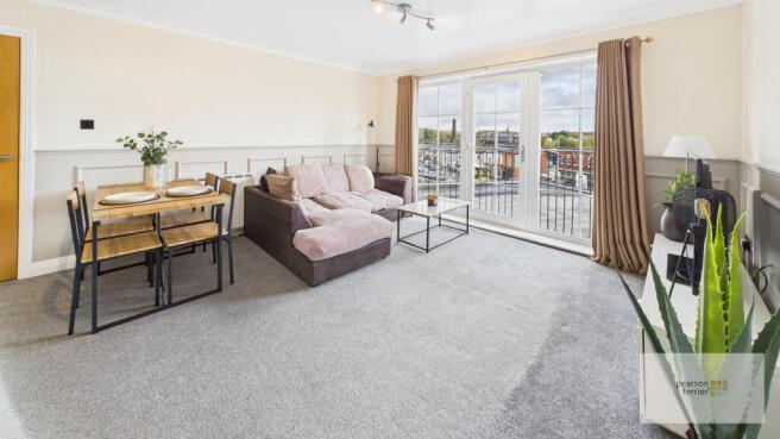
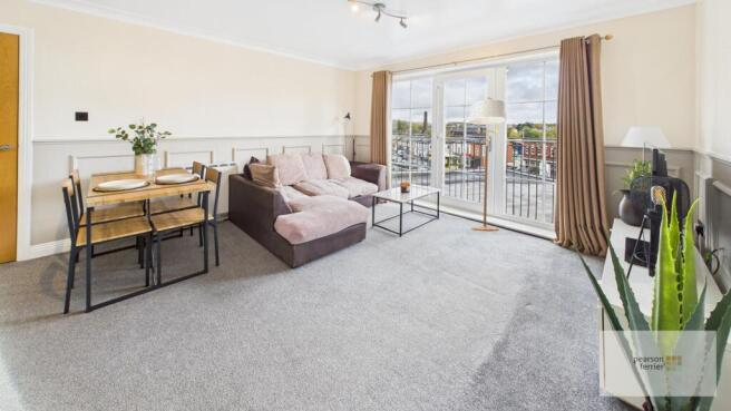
+ floor lamp [468,96,507,232]
